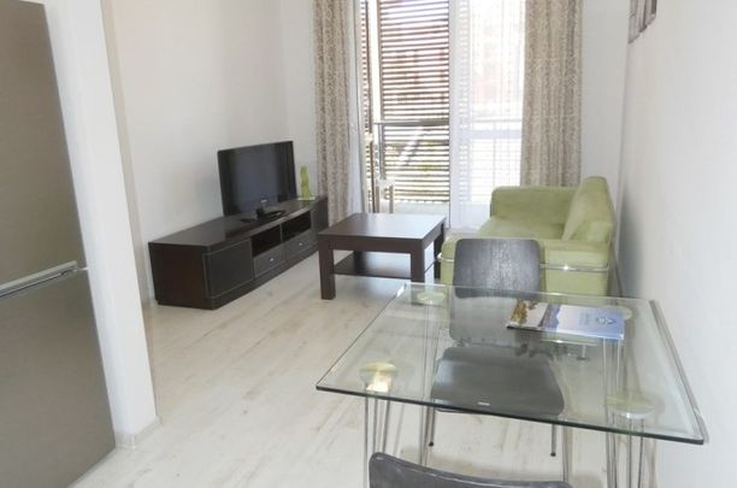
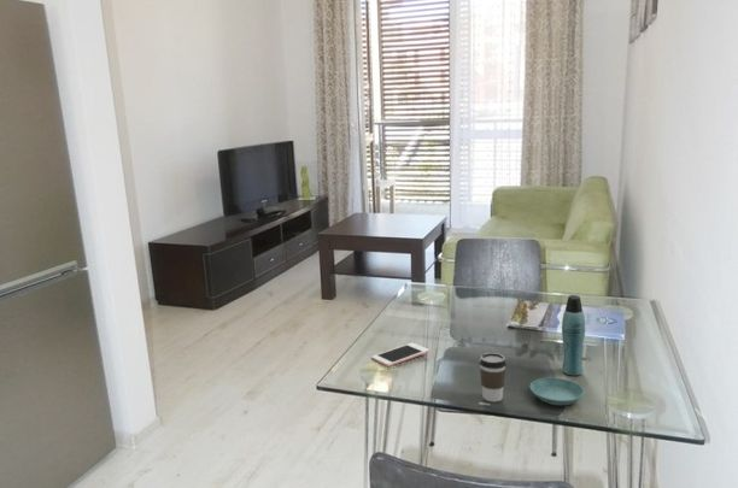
+ bottle [561,294,586,376]
+ coffee cup [479,352,508,402]
+ cell phone [370,342,430,368]
+ saucer [529,377,585,406]
